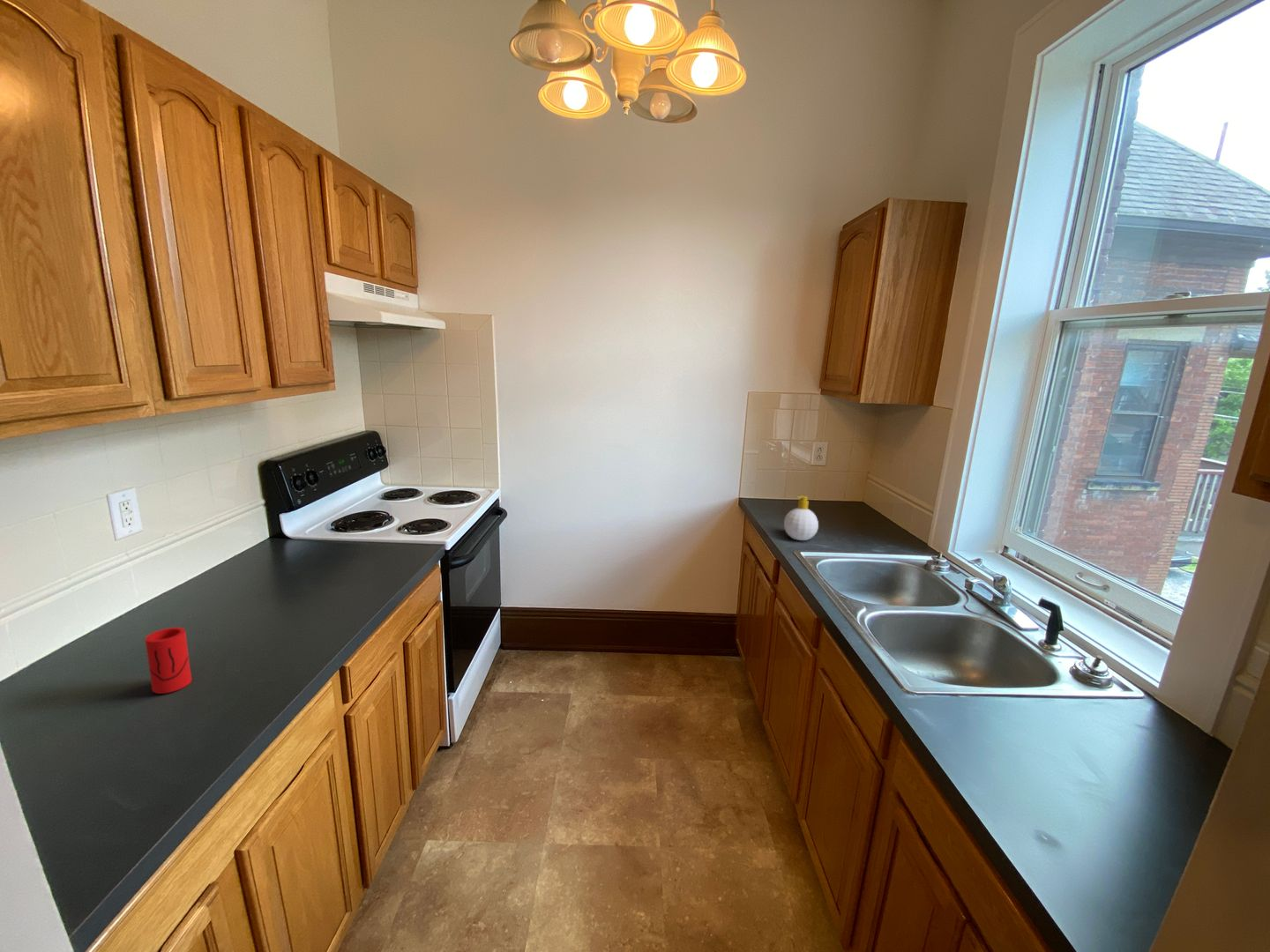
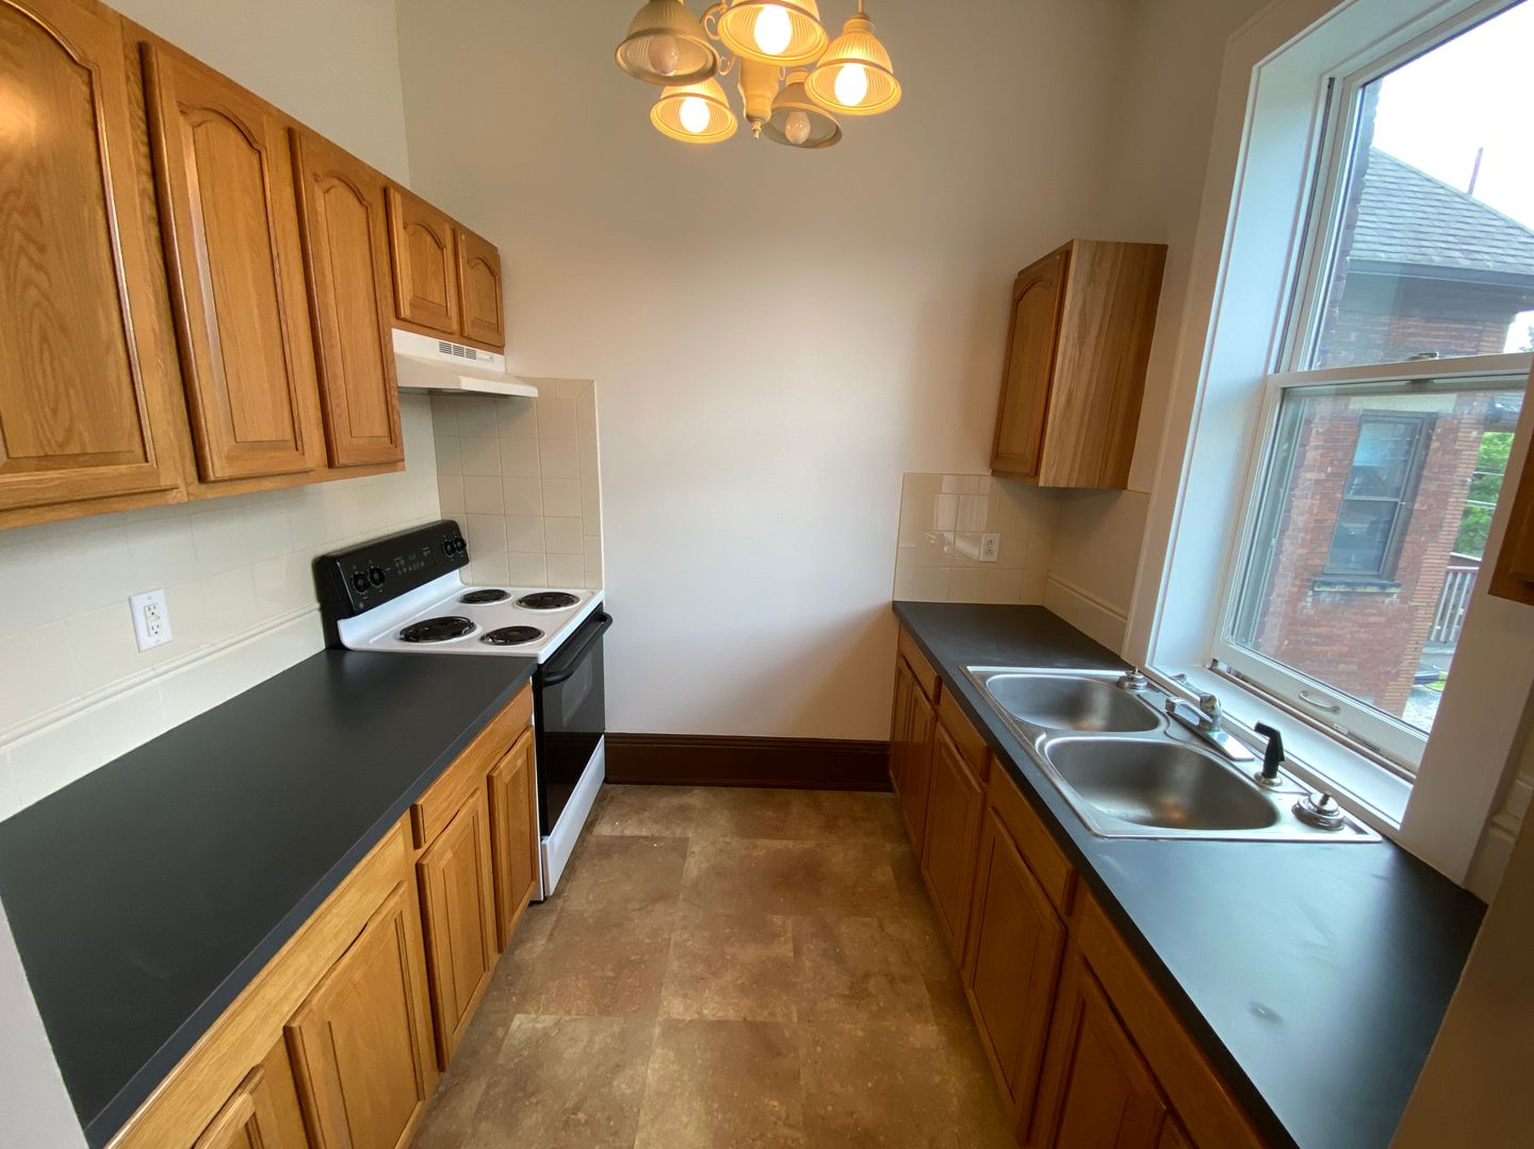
- cup [144,627,192,695]
- soap bottle [783,495,819,541]
